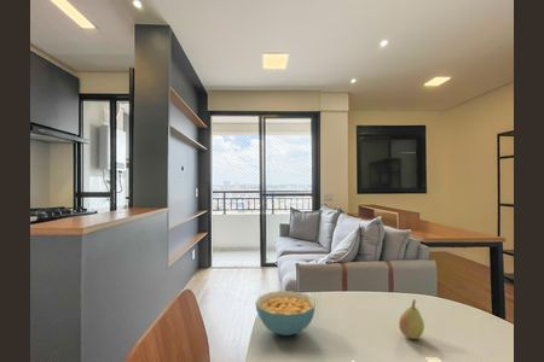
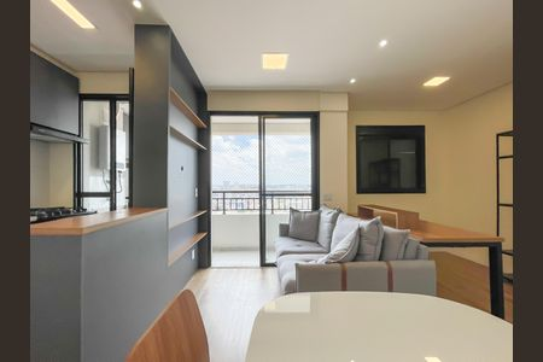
- cereal bowl [254,290,317,337]
- fruit [398,298,426,340]
